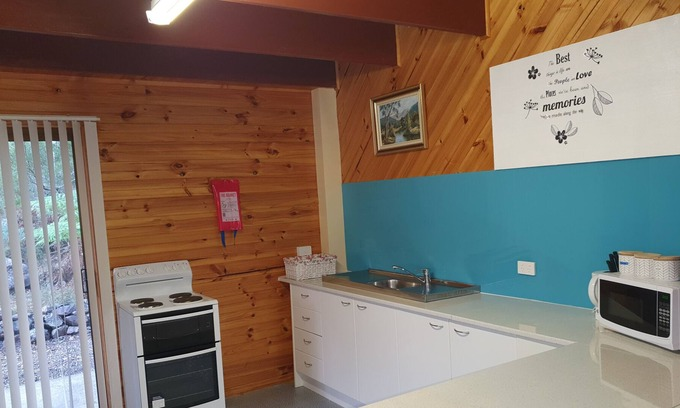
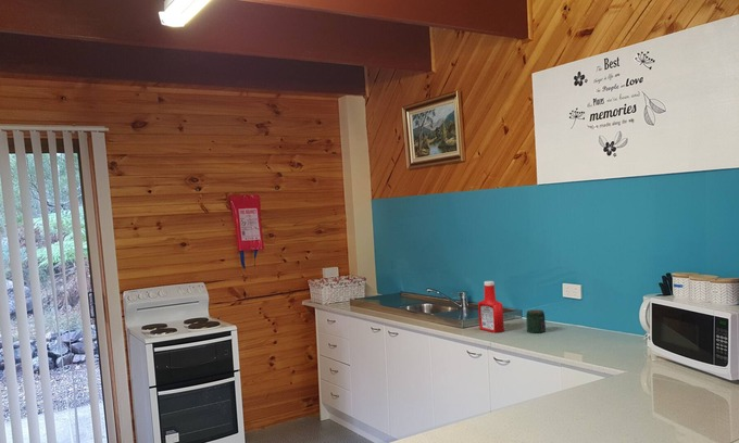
+ soap bottle [477,280,505,333]
+ jar [525,308,547,334]
